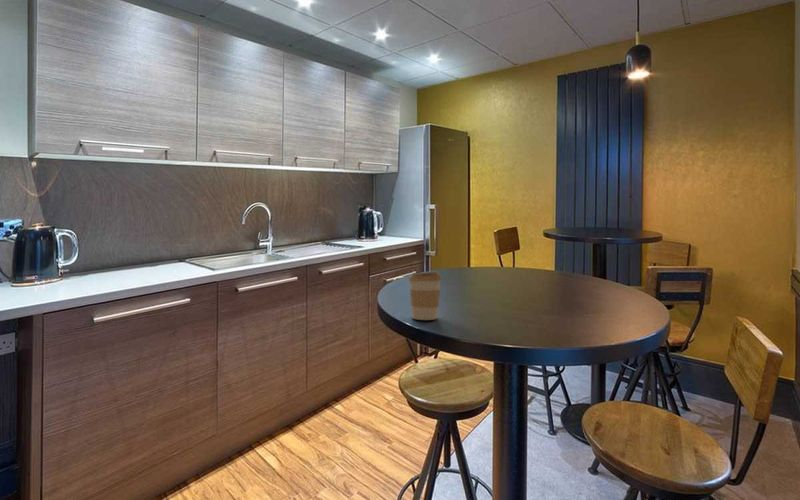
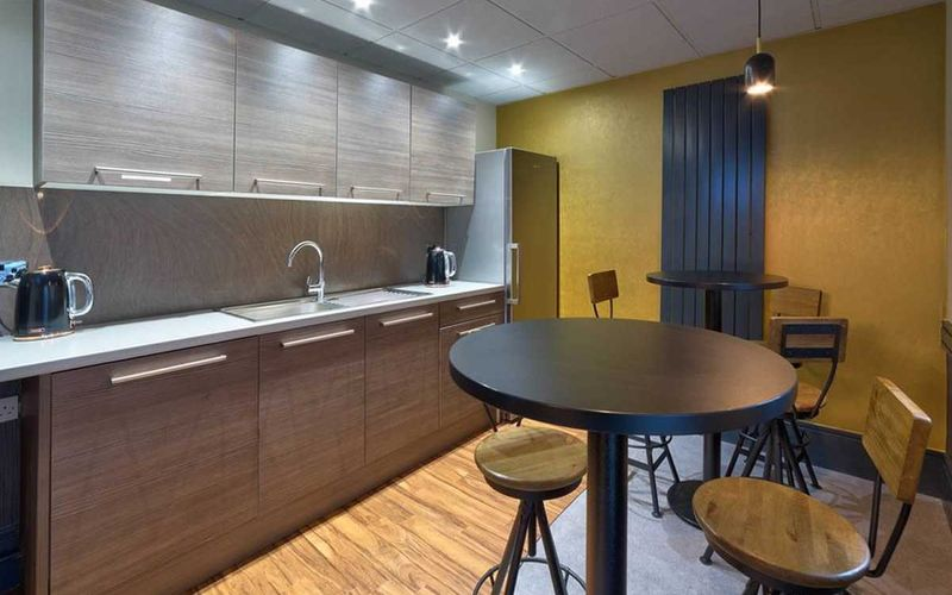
- coffee cup [407,271,443,321]
